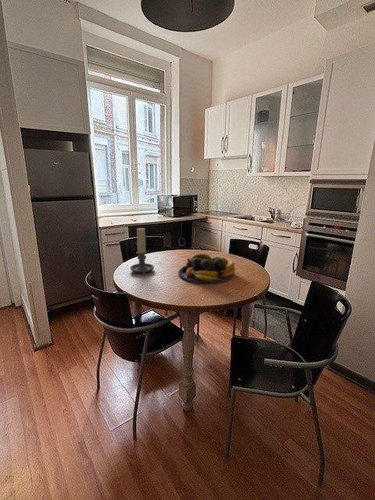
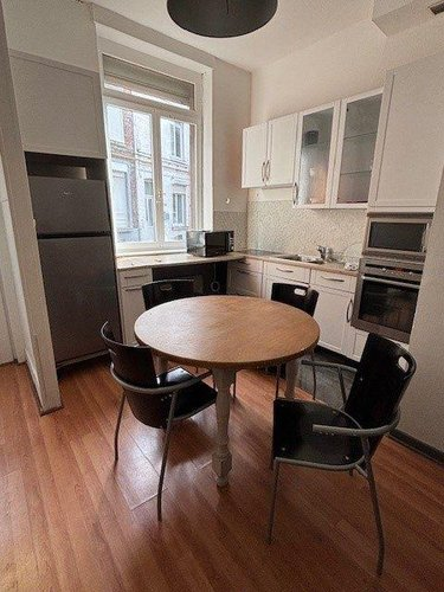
- candle holder [129,227,155,276]
- fruit bowl [177,252,236,284]
